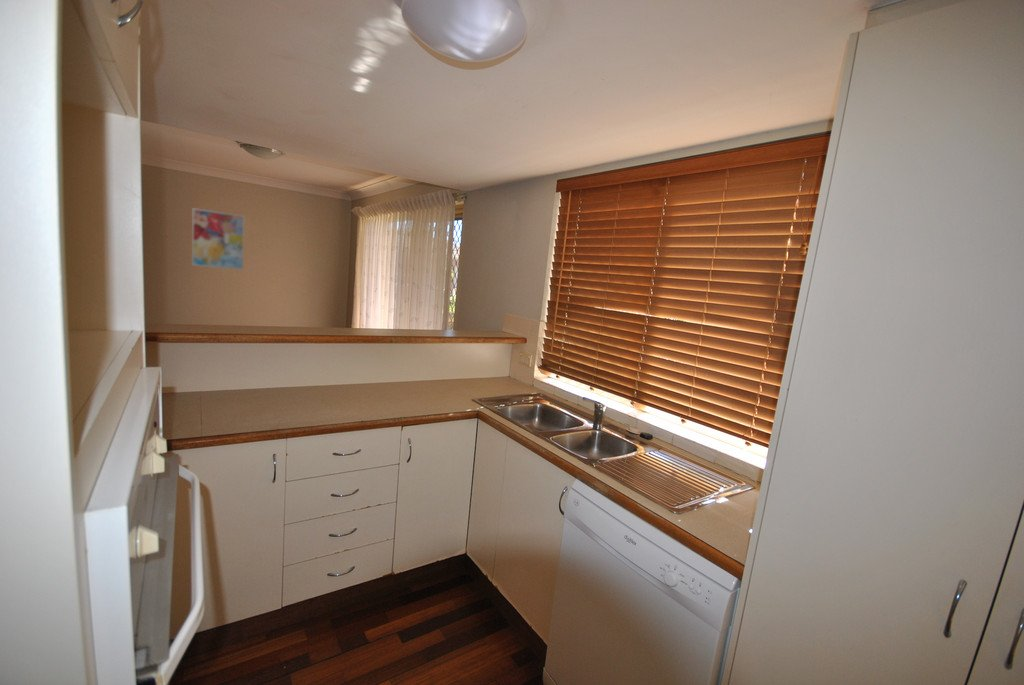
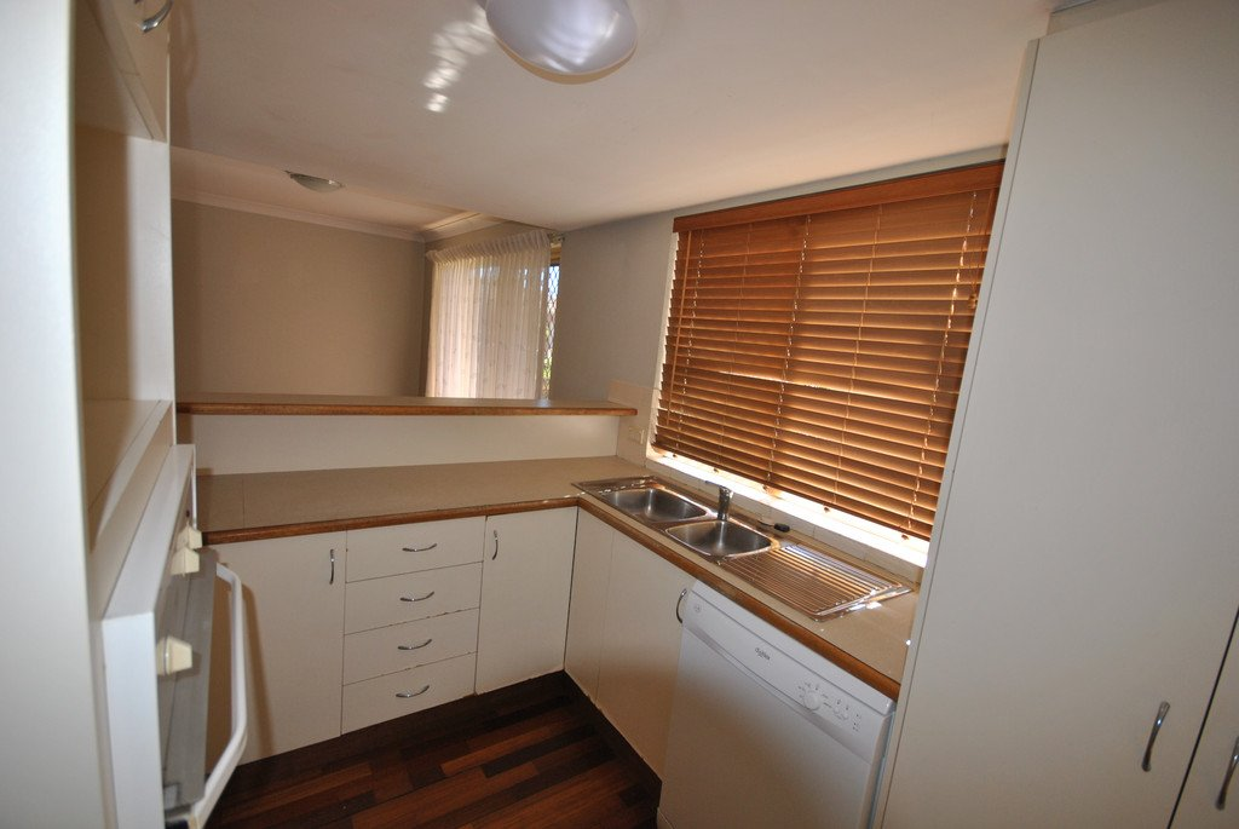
- wall art [191,207,246,271]
